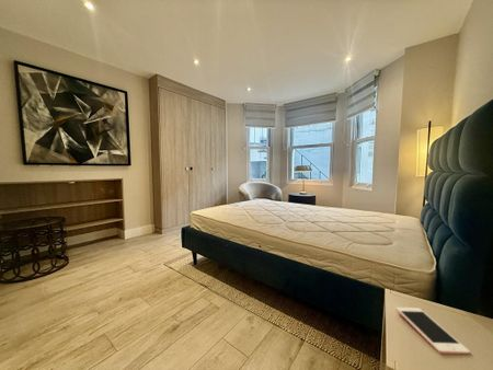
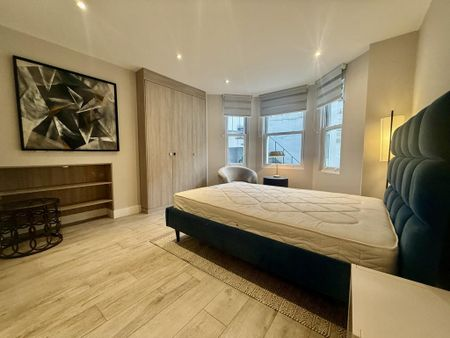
- cell phone [395,307,471,355]
